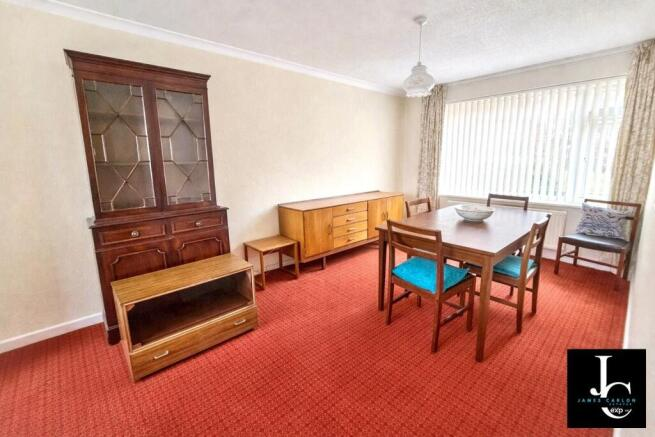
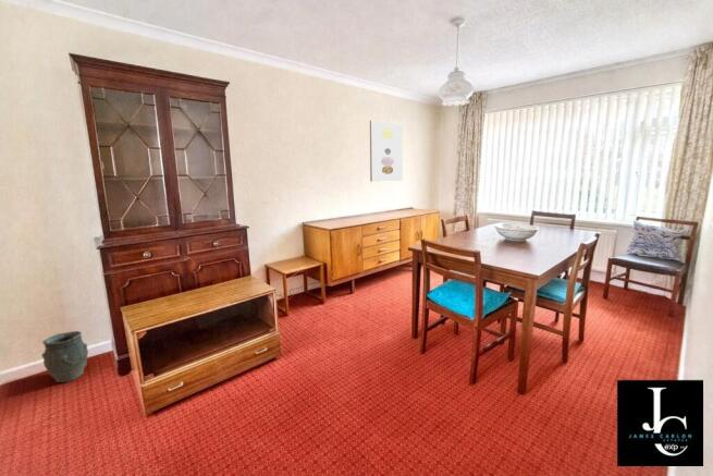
+ wall art [369,119,404,183]
+ vase [40,330,89,383]
